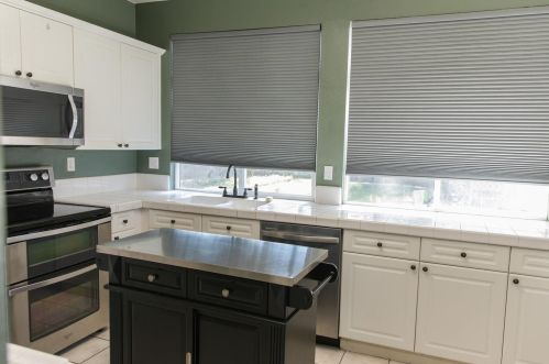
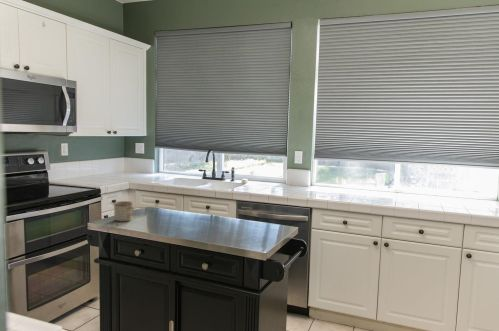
+ mug [113,200,135,222]
